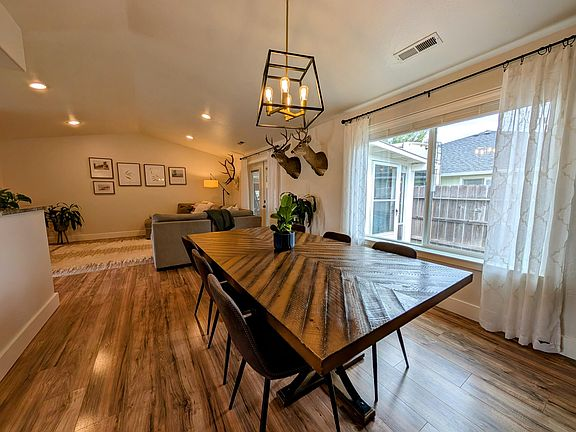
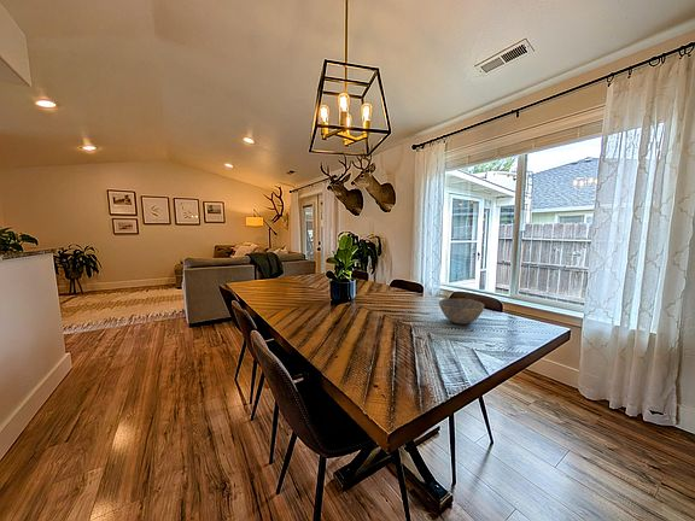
+ bowl [438,297,485,326]
